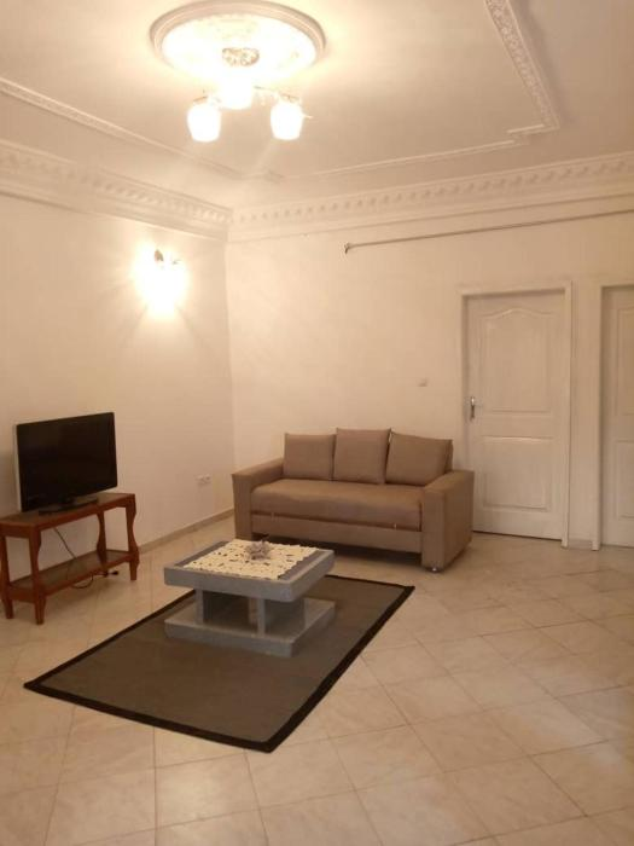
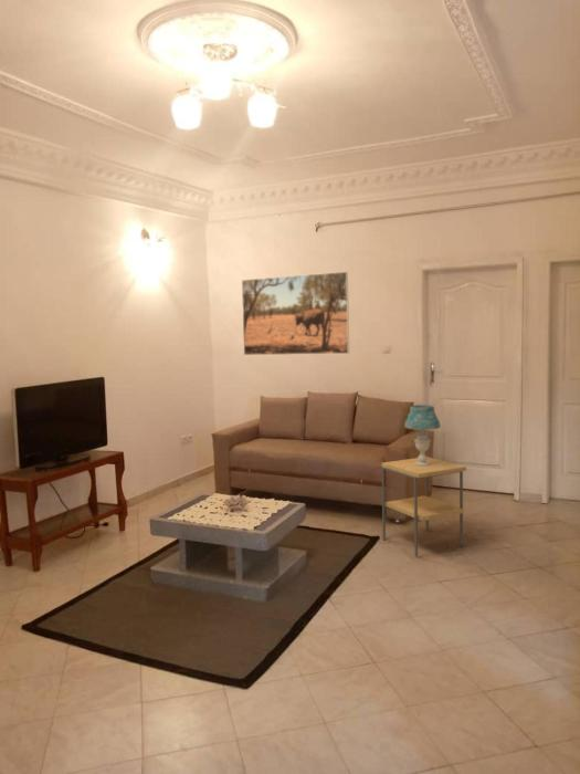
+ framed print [241,271,350,356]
+ table lamp [403,404,442,466]
+ side table [381,456,467,557]
